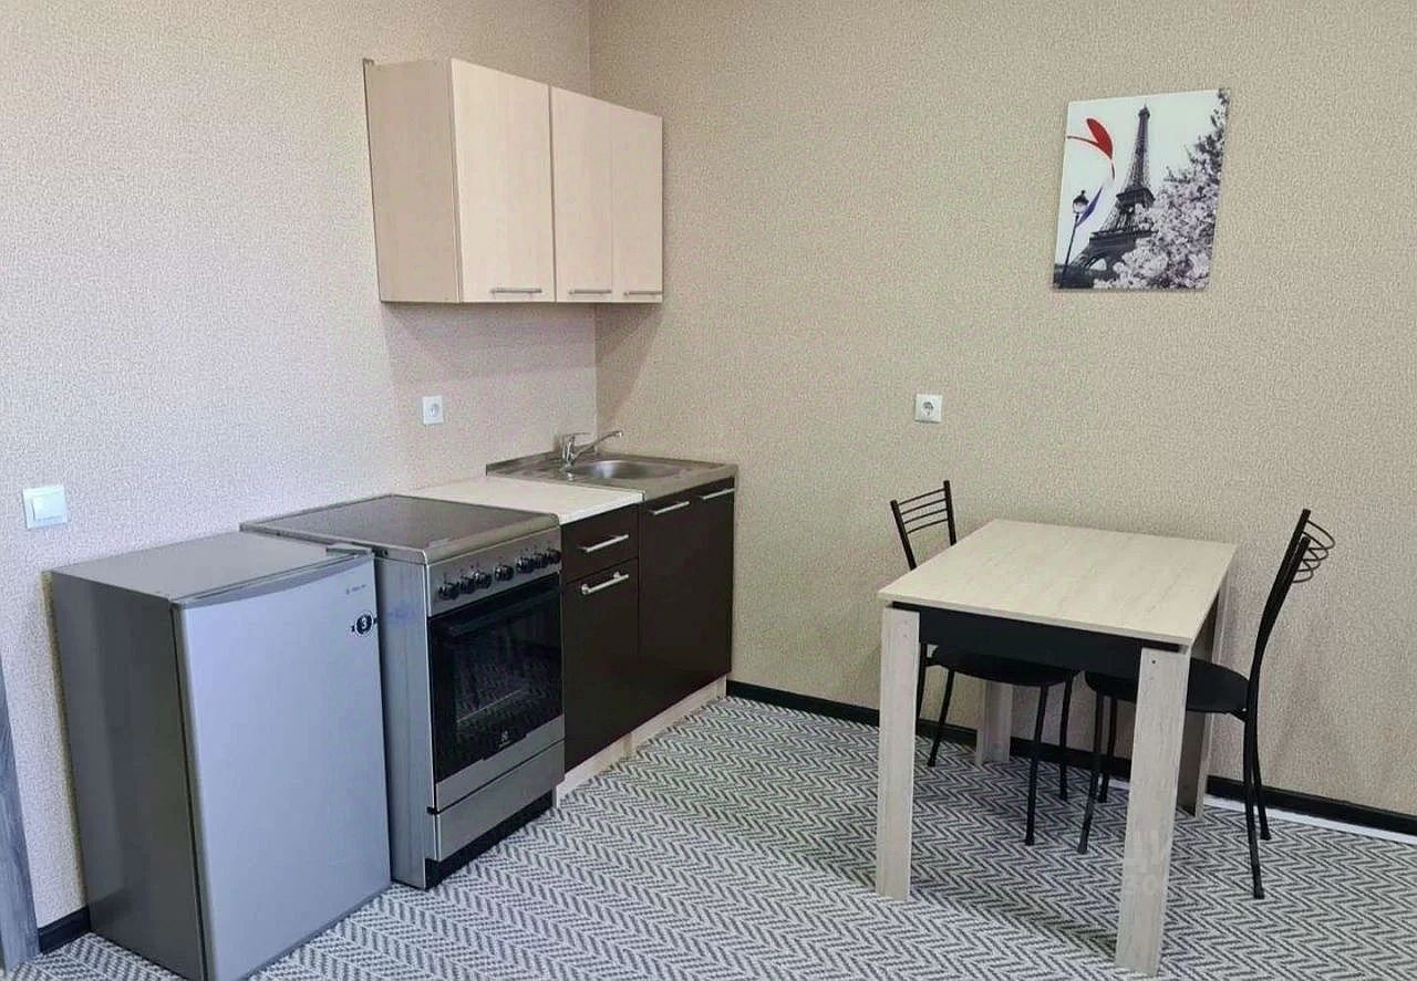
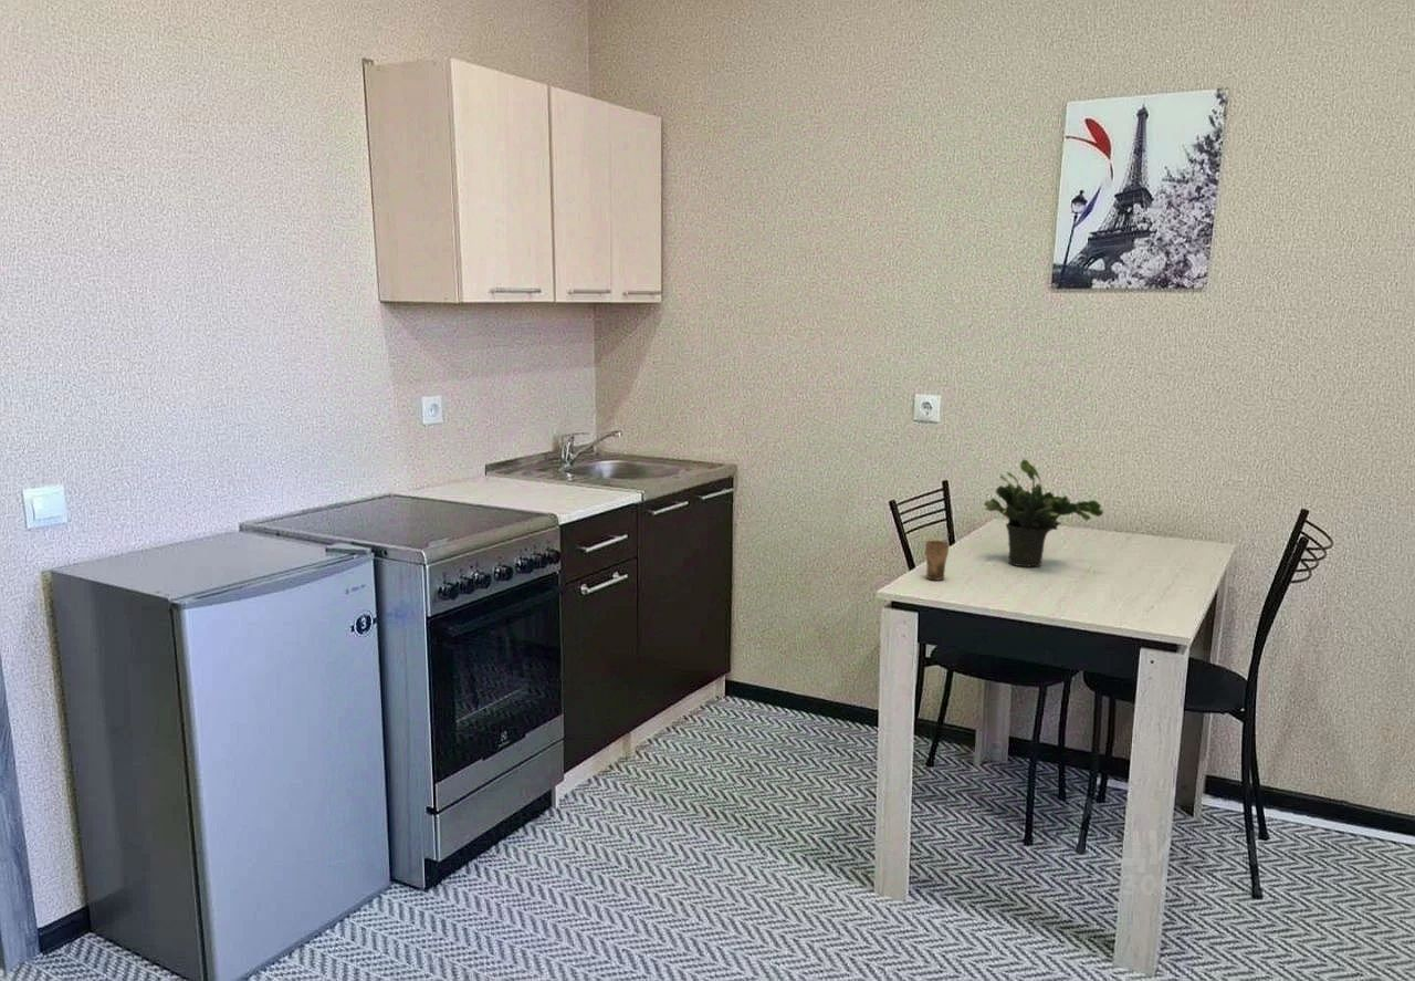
+ cup [924,533,951,582]
+ potted plant [983,458,1104,568]
